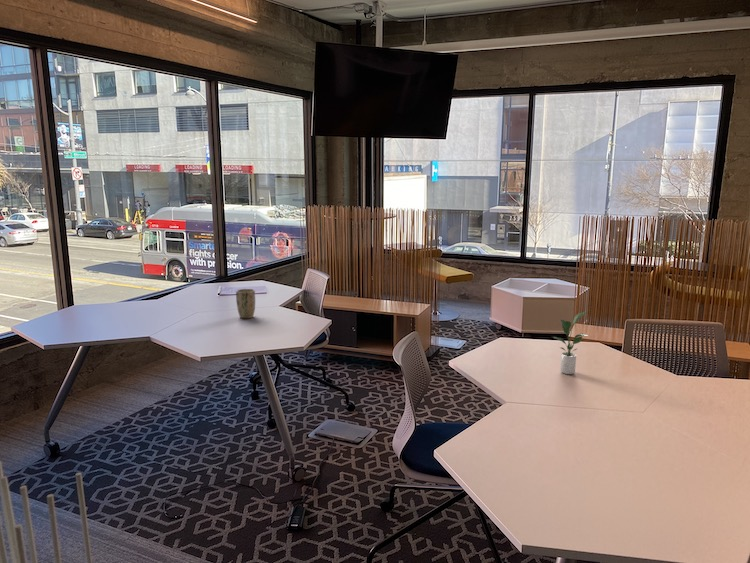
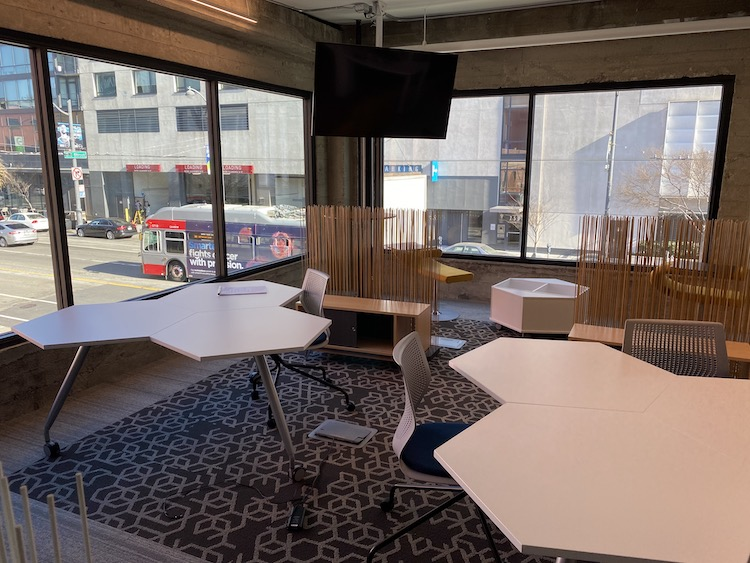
- plant pot [235,288,256,319]
- potted plant [552,310,589,375]
